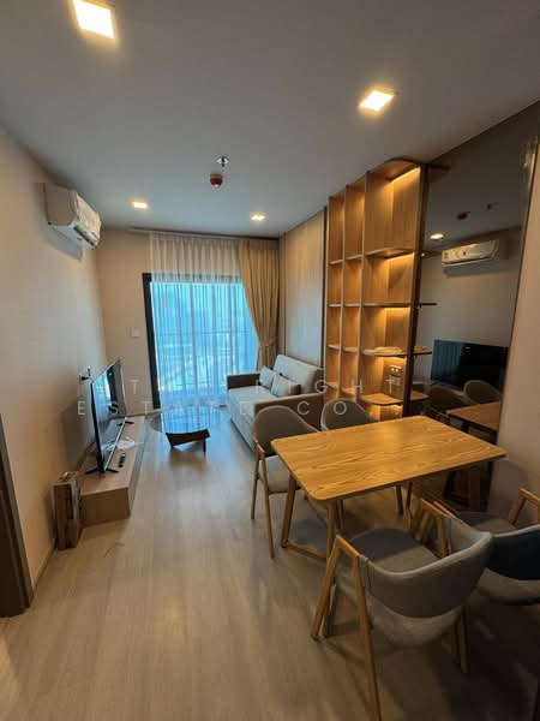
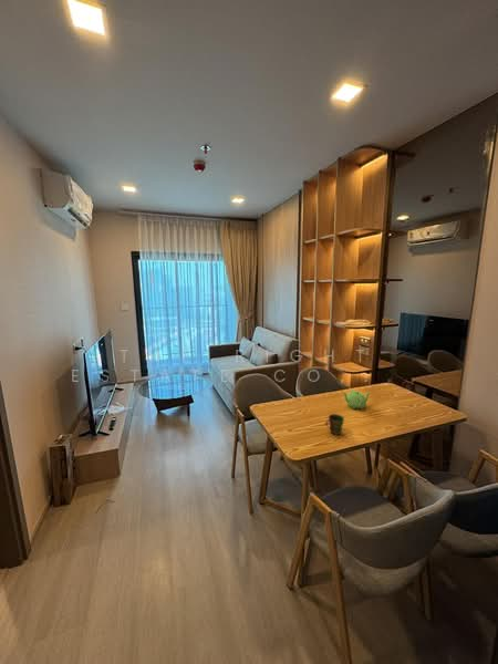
+ teapot [341,388,372,409]
+ cup [324,413,345,436]
